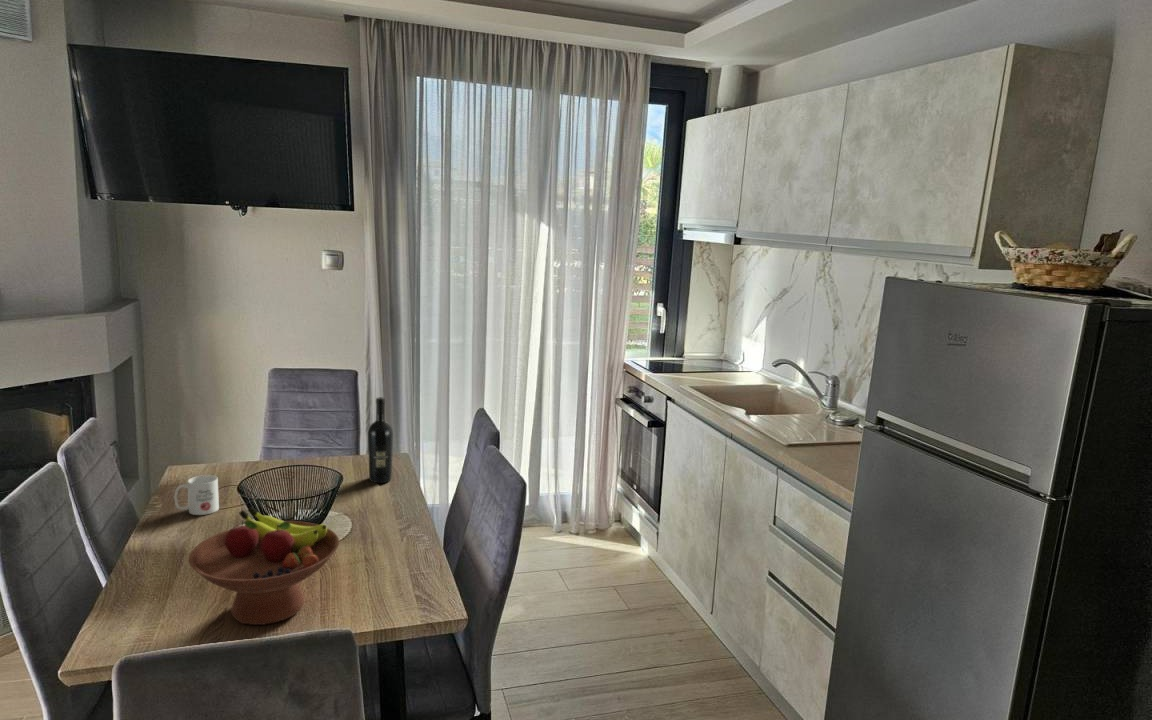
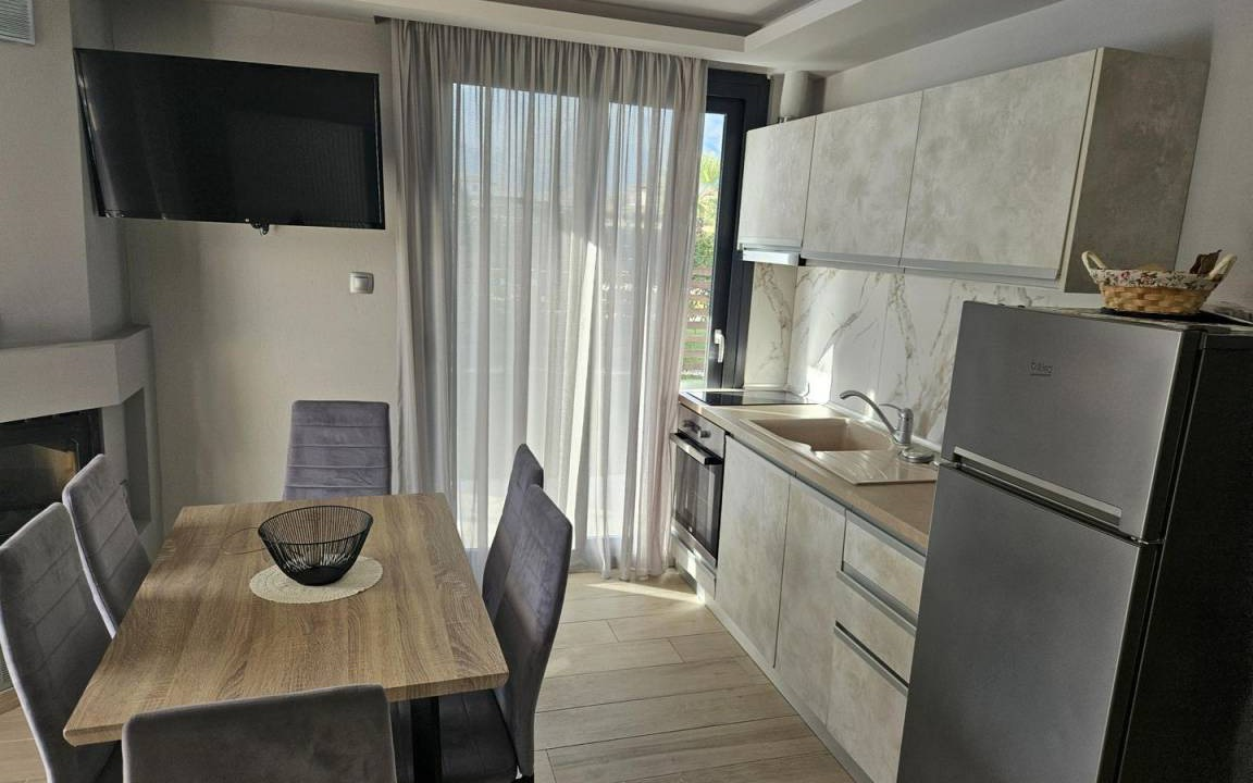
- fruit bowl [188,506,340,626]
- mug [174,474,220,516]
- wine bottle [367,396,394,484]
